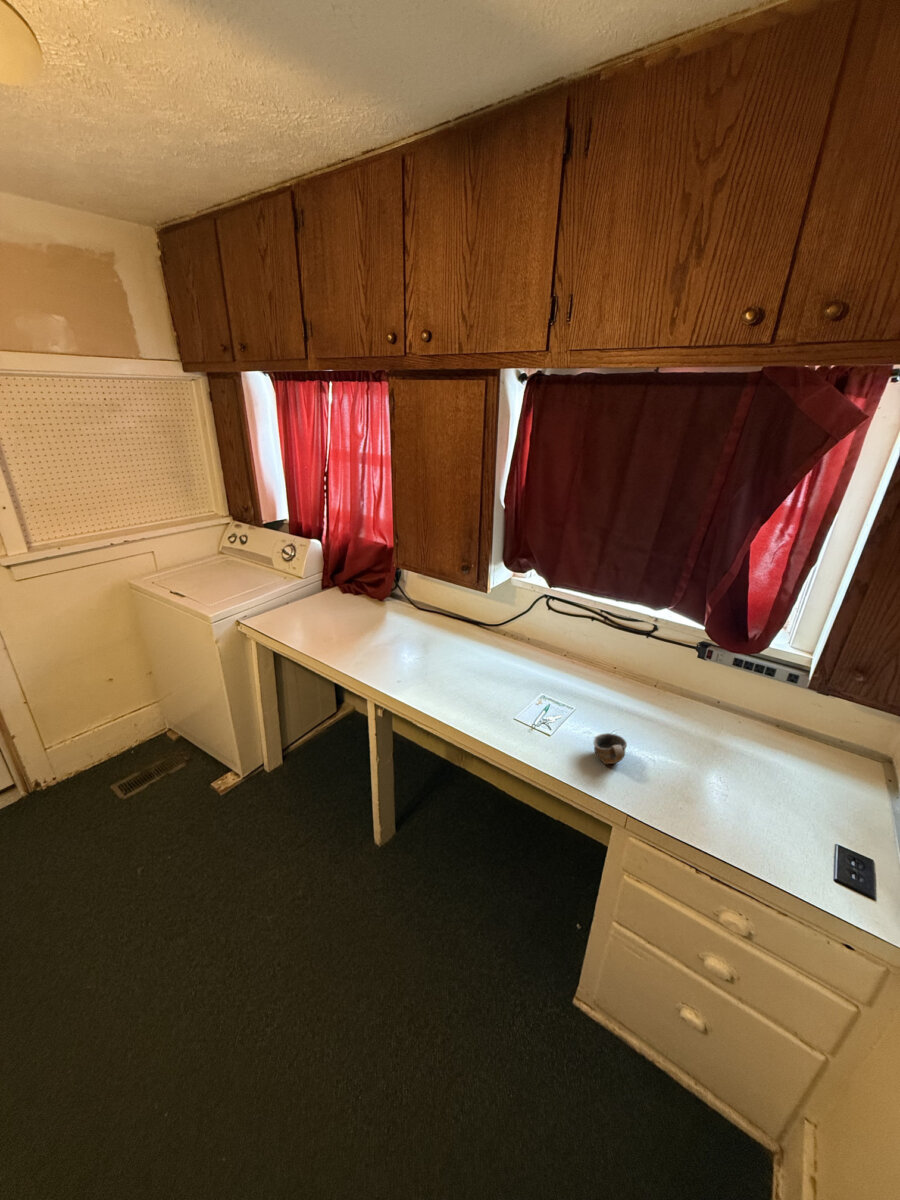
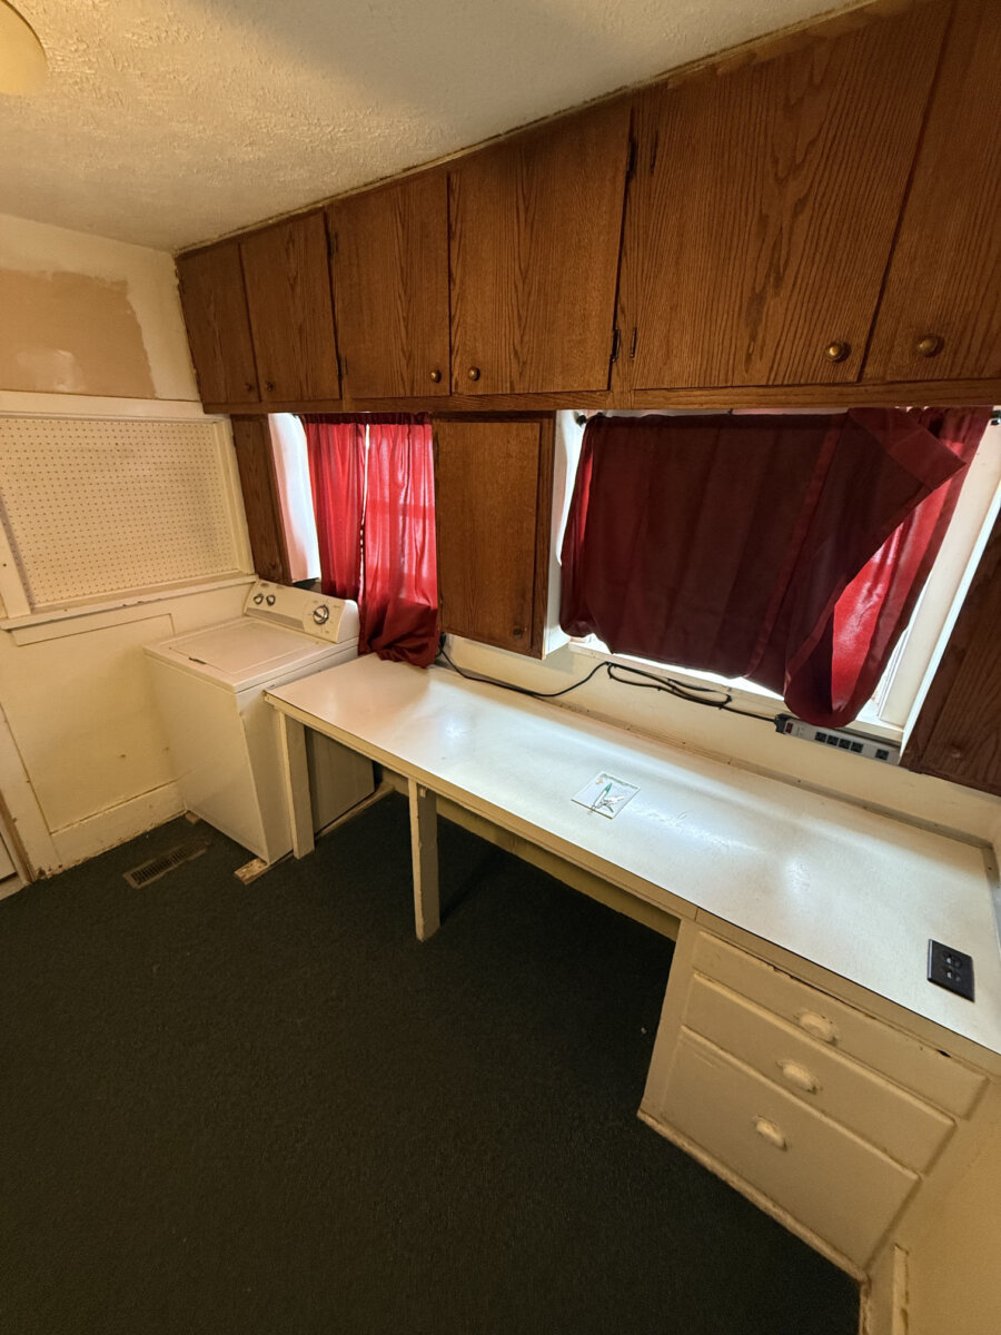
- cup [592,732,628,765]
